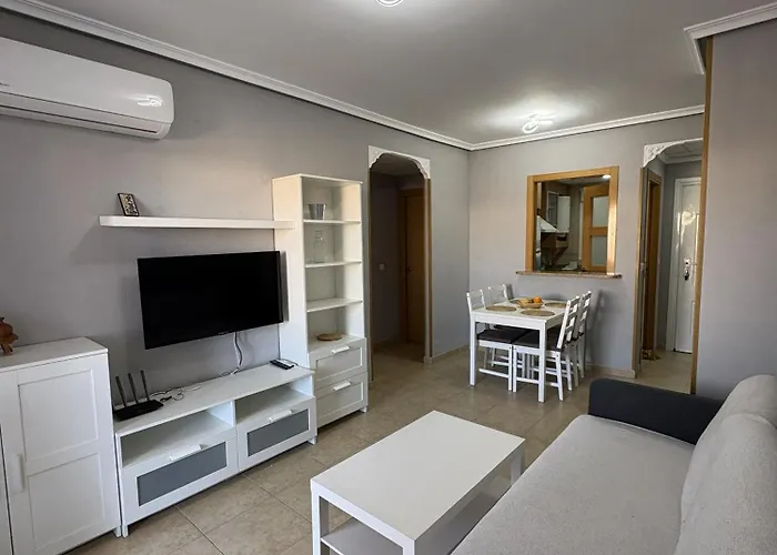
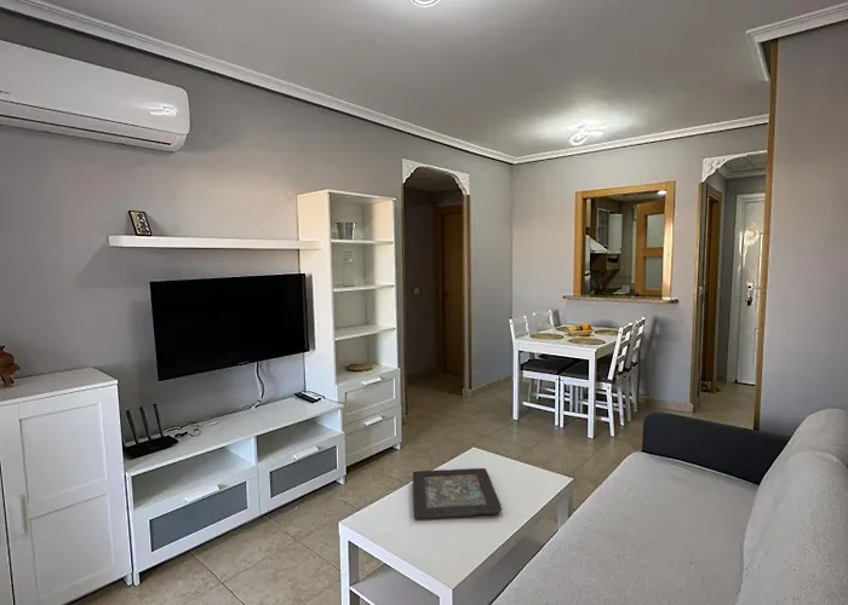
+ decorative tray [412,467,503,520]
